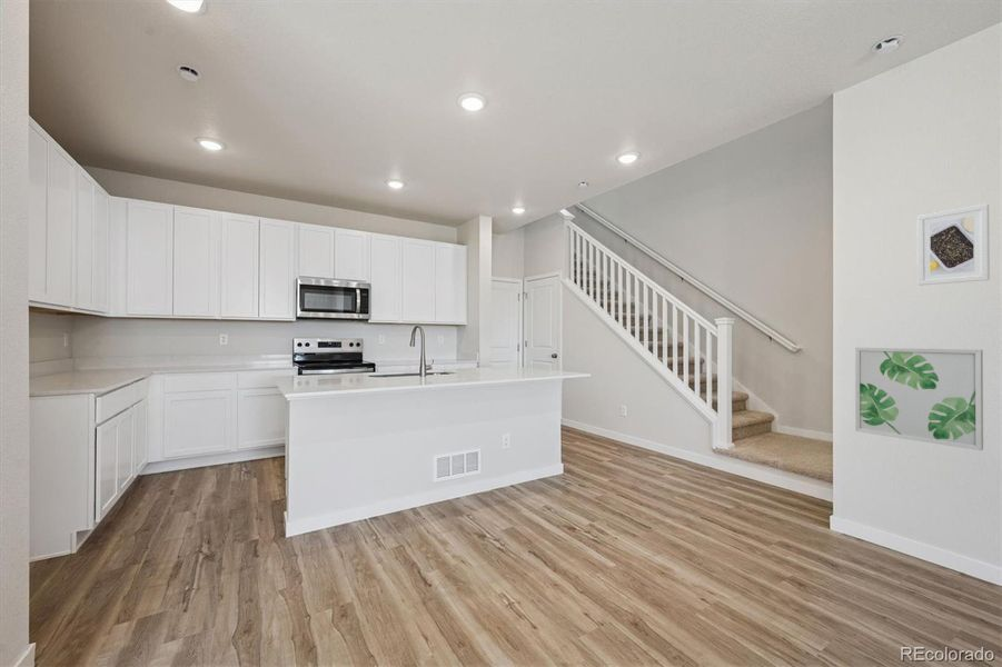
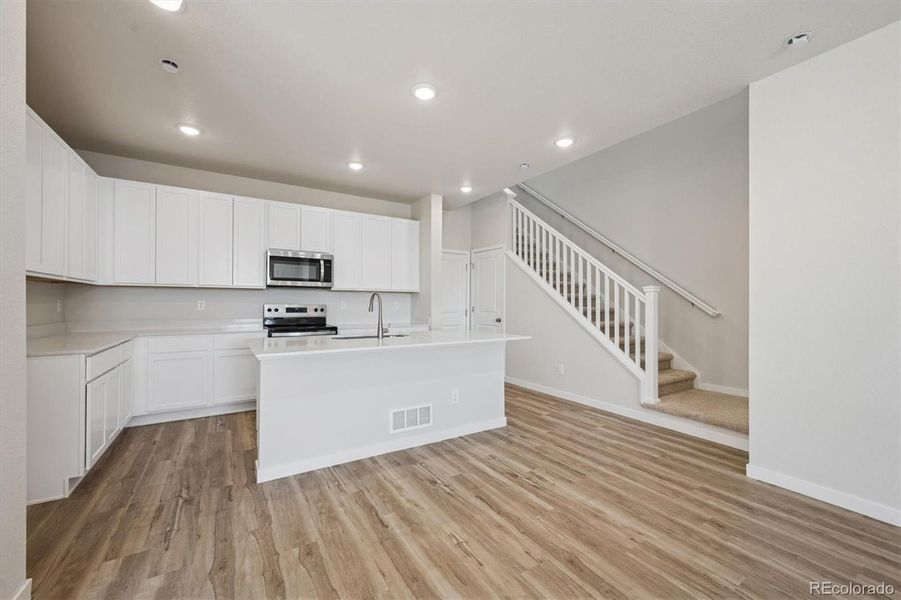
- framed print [916,202,991,287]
- wall art [854,346,984,451]
